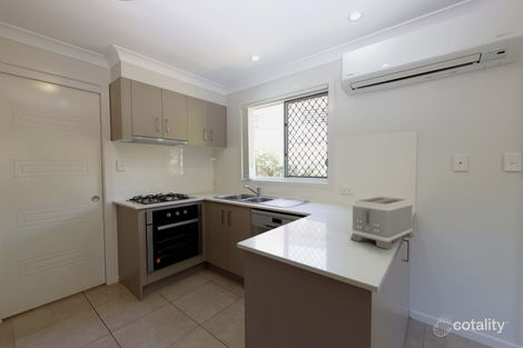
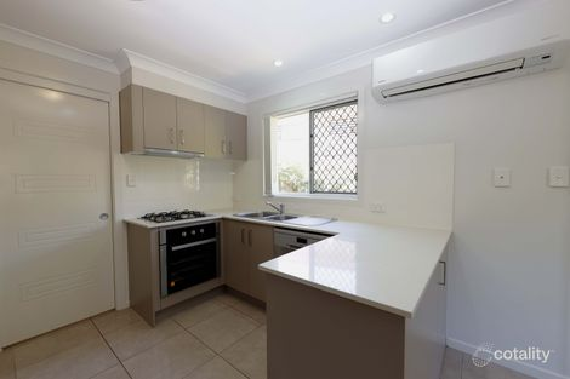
- toaster [349,196,415,250]
